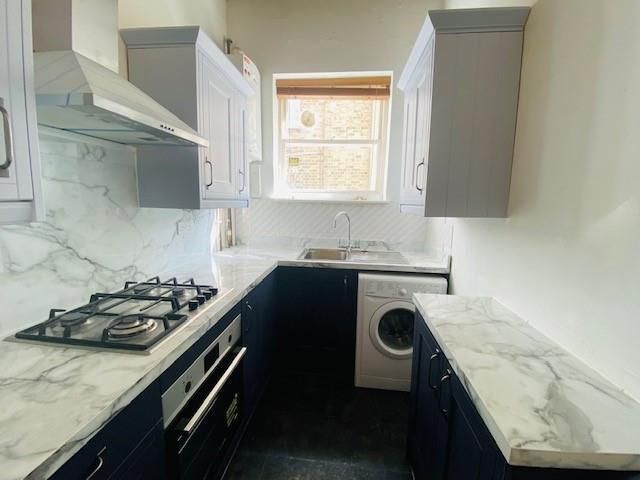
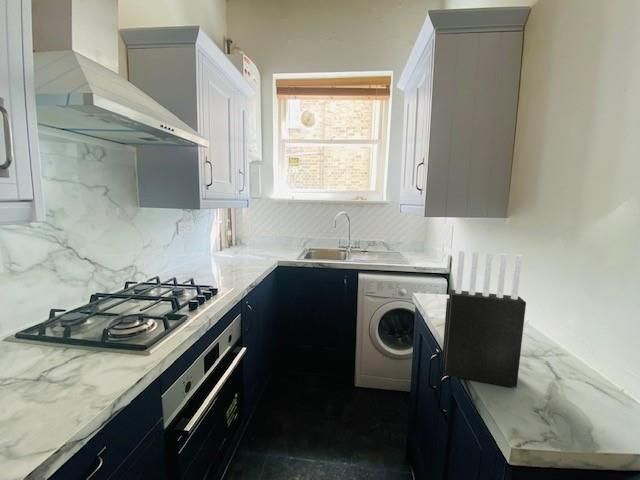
+ knife block [441,250,527,388]
